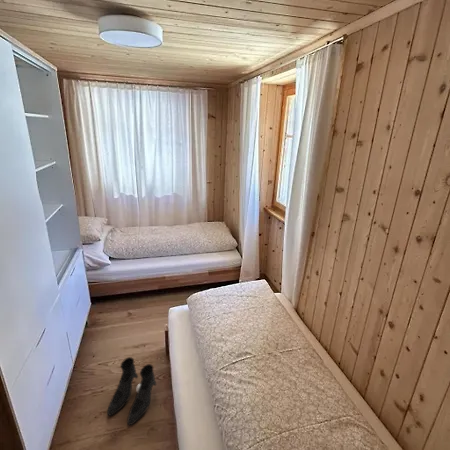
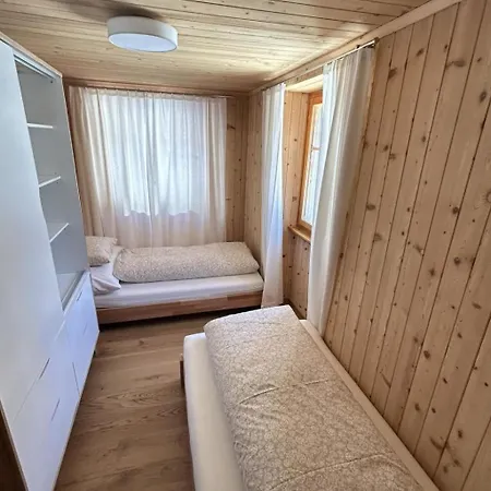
- boots [106,356,157,426]
